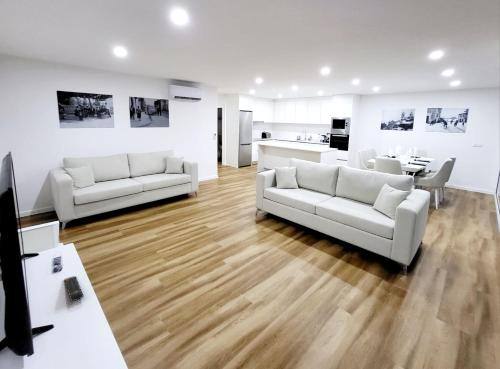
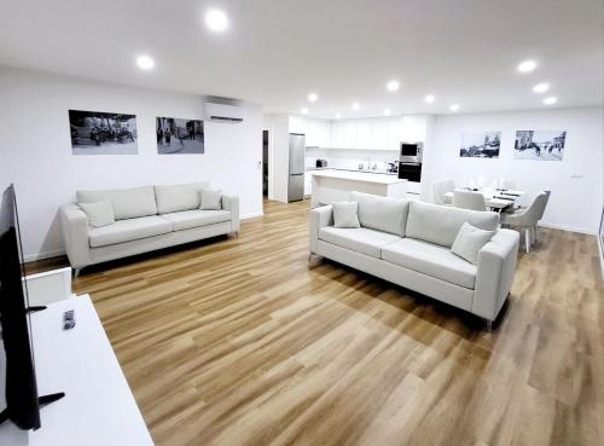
- remote control [63,275,85,302]
